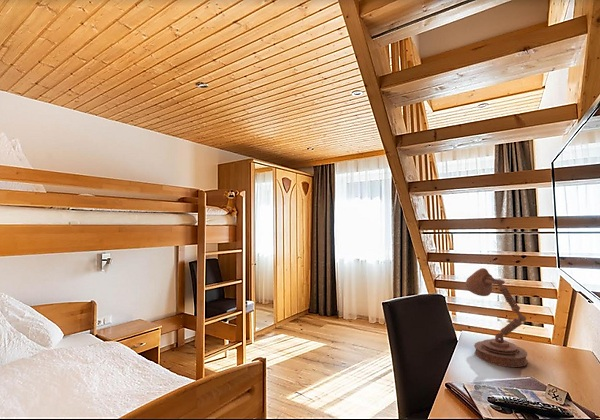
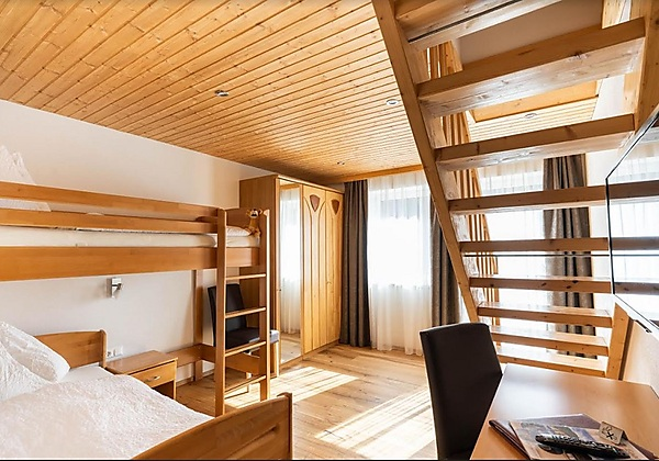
- desk lamp [464,267,529,368]
